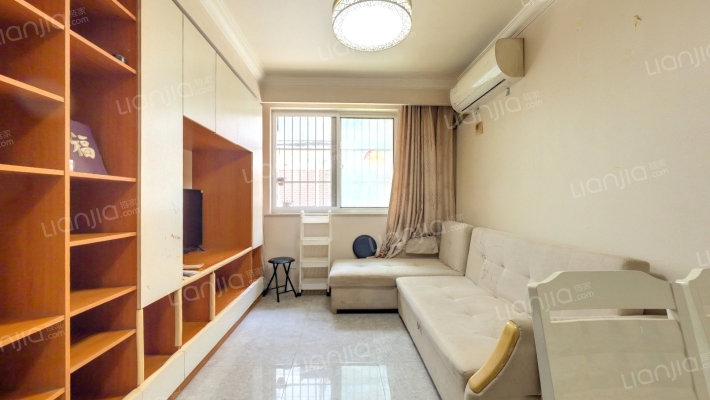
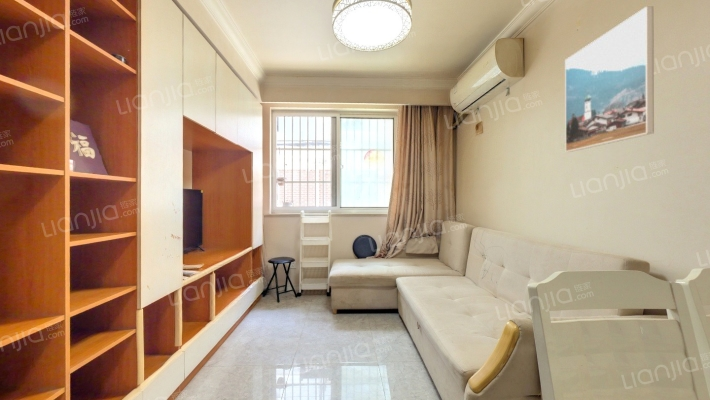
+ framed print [564,5,655,153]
